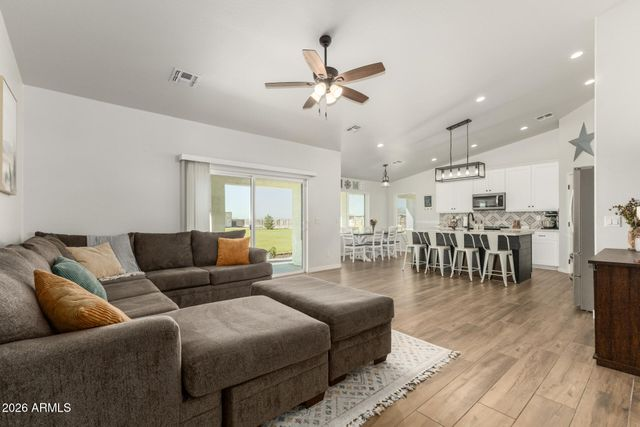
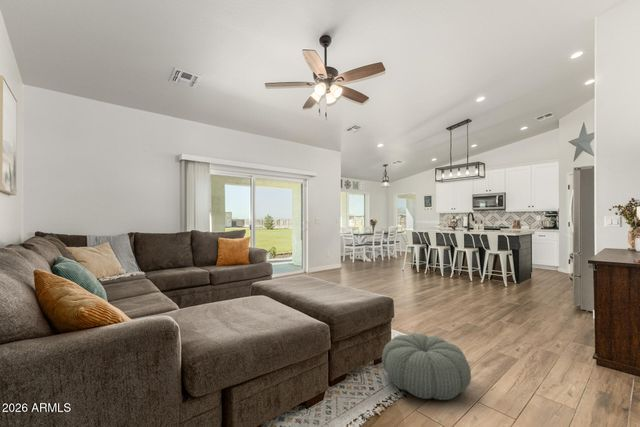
+ pouf [381,332,472,401]
